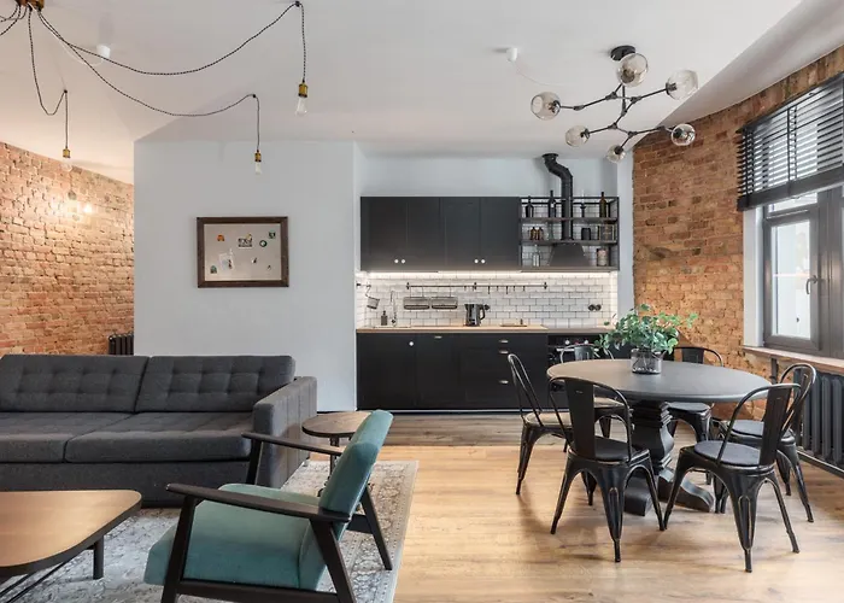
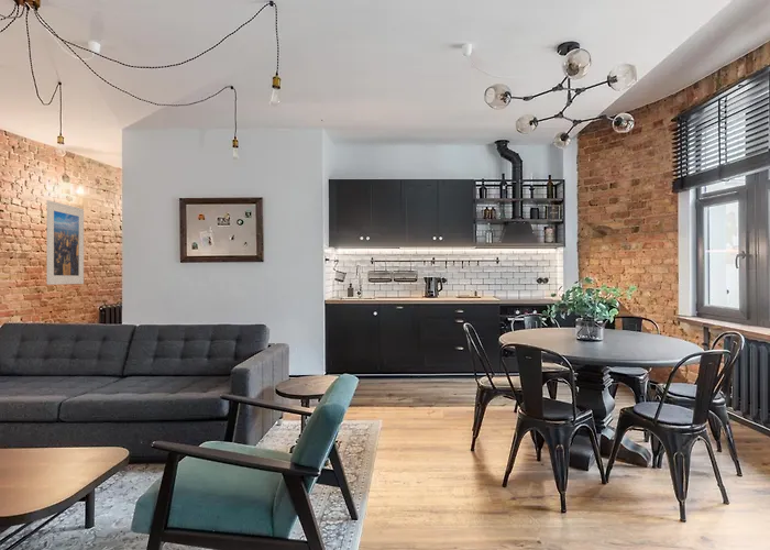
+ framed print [46,199,85,286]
